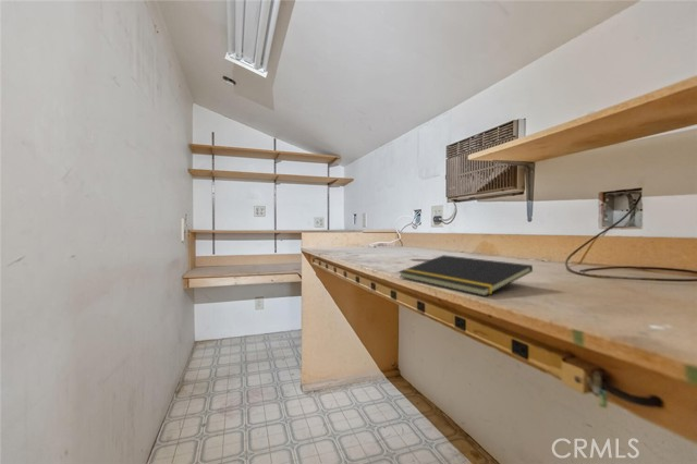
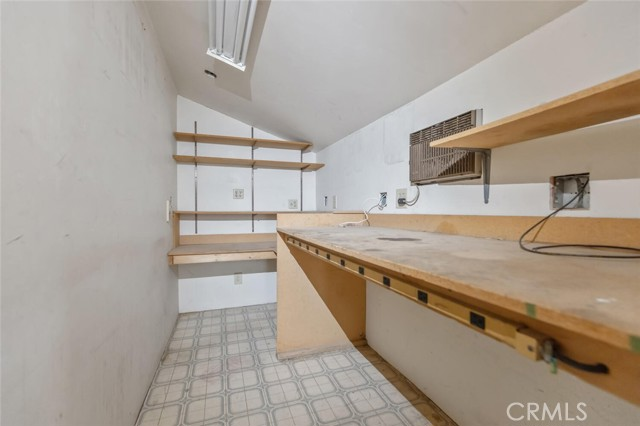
- notepad [398,254,534,297]
